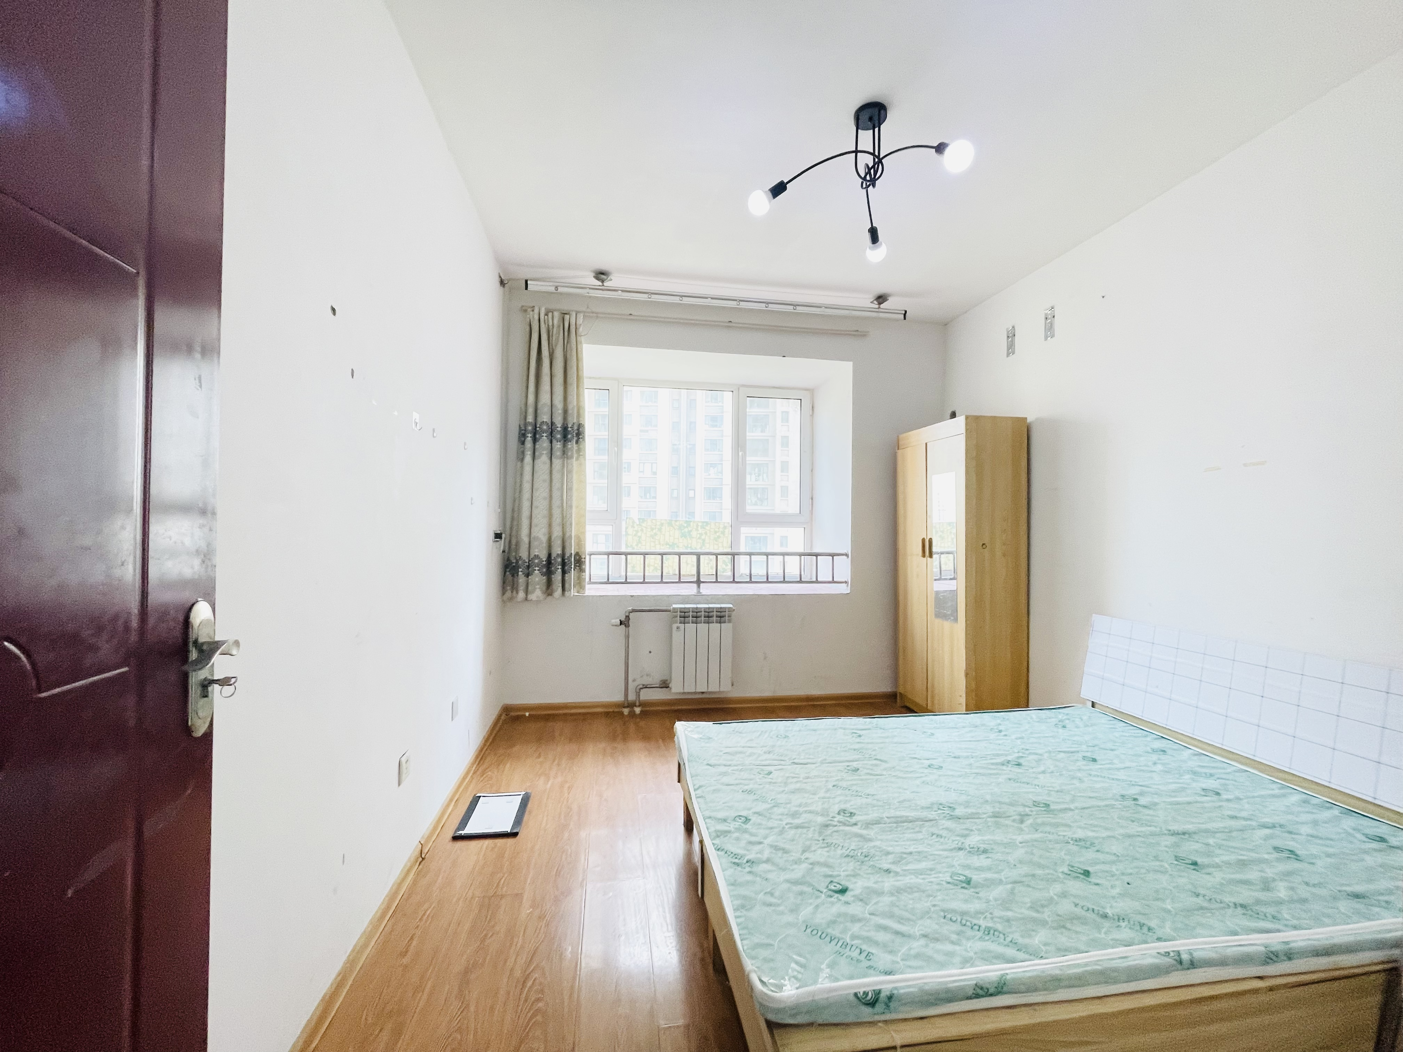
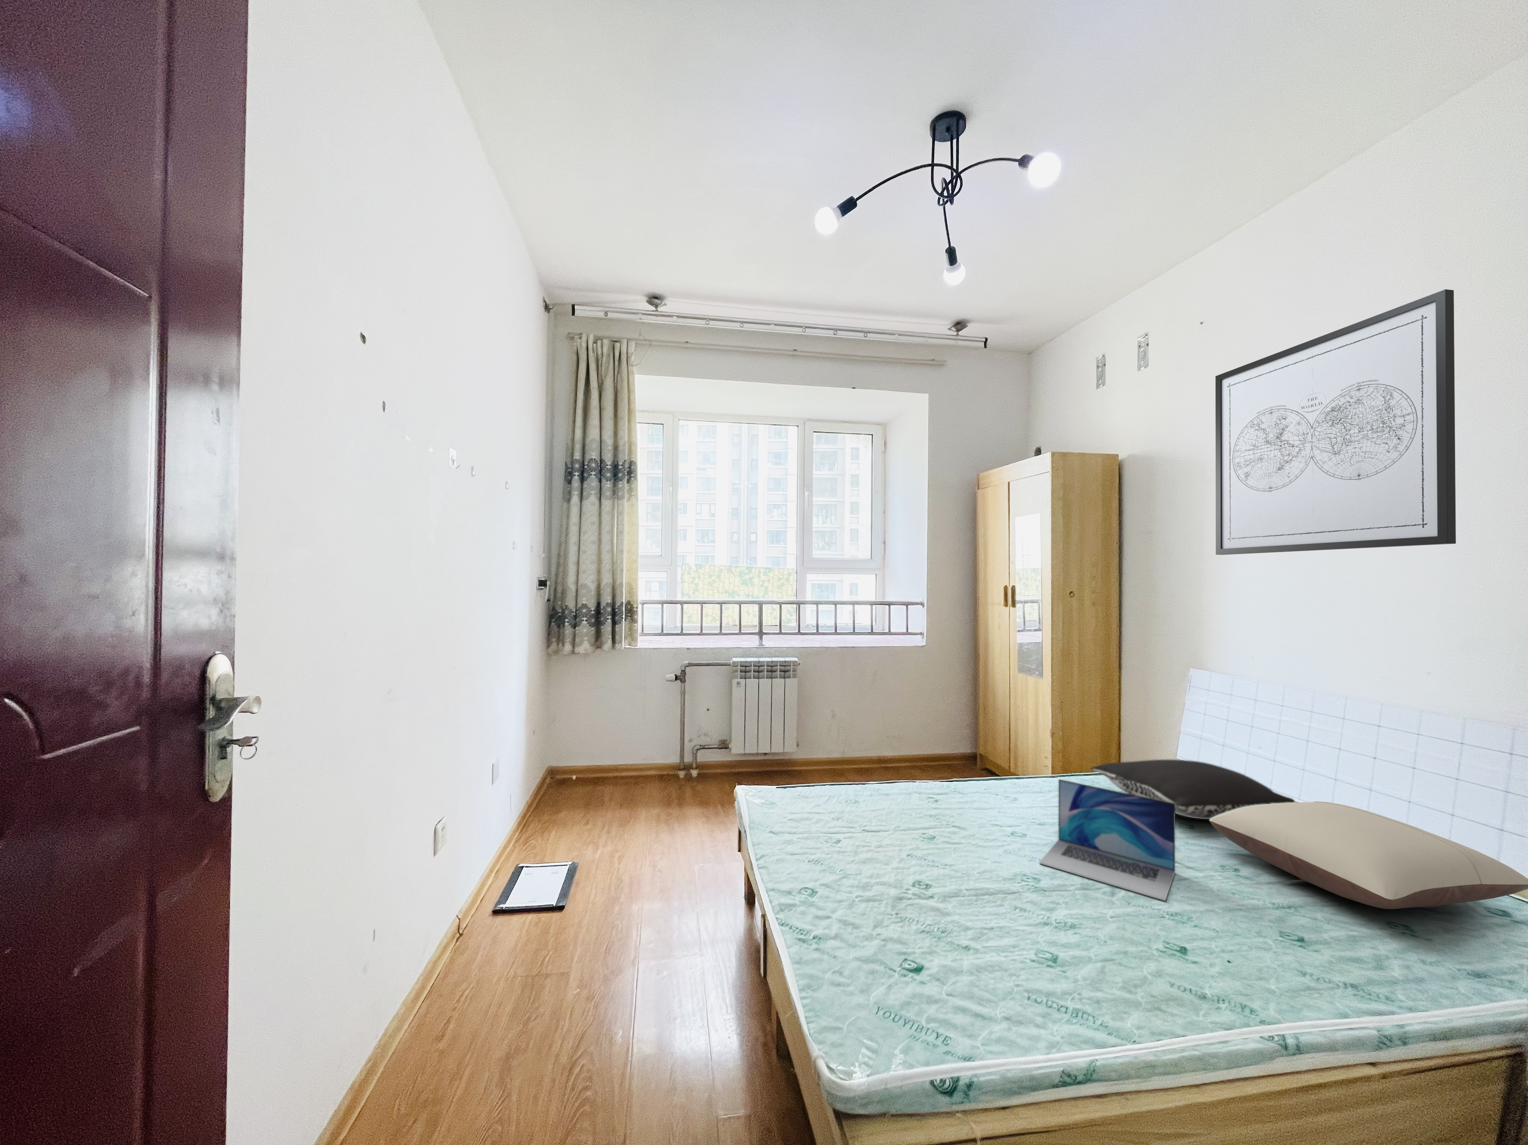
+ pillow [1208,801,1528,909]
+ wall art [1215,289,1456,556]
+ laptop [1038,778,1175,902]
+ pillow [1090,759,1295,819]
